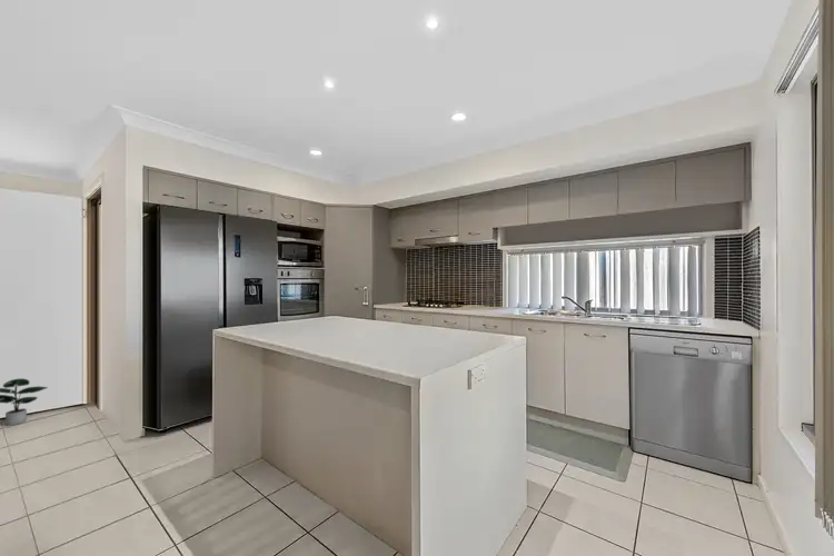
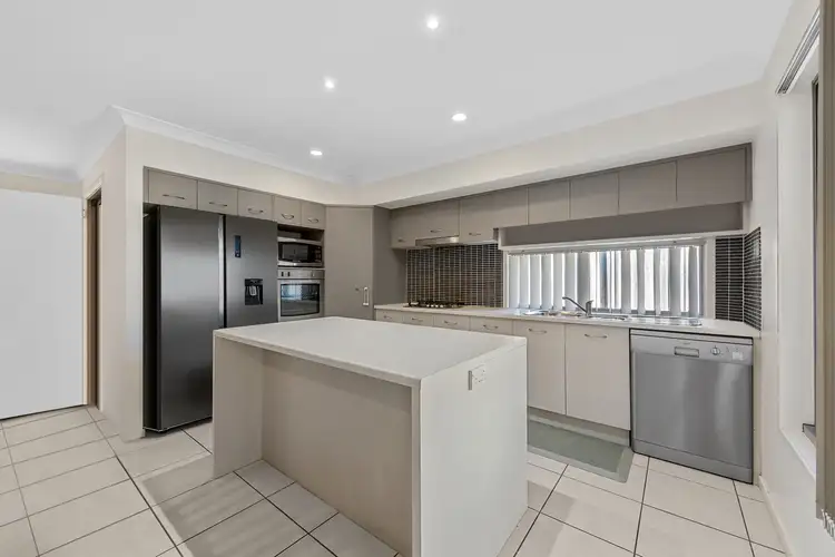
- potted plant [0,377,49,426]
